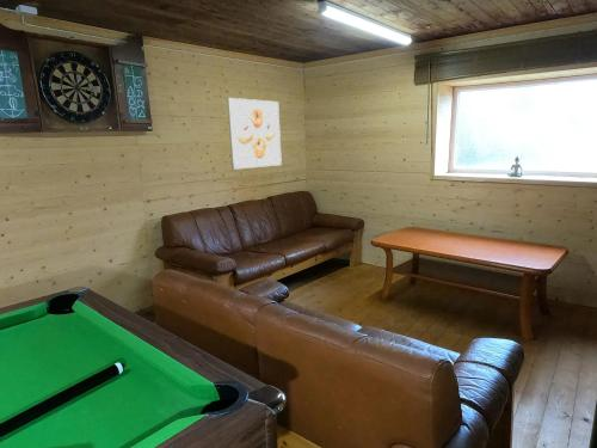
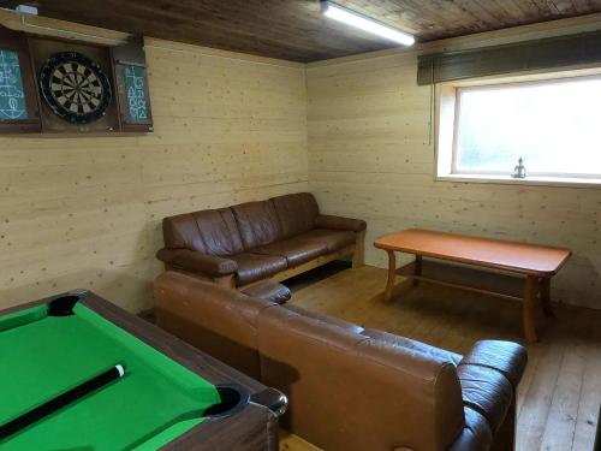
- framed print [226,97,283,171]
